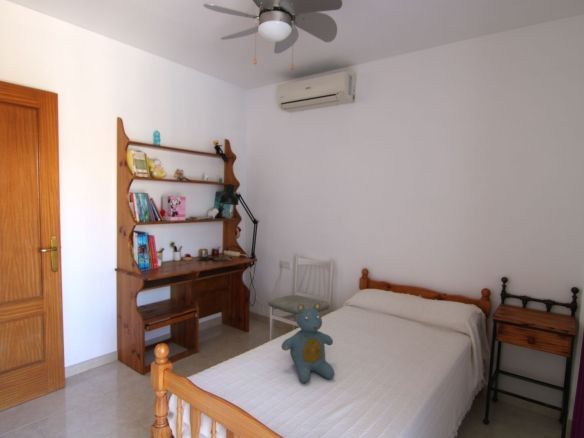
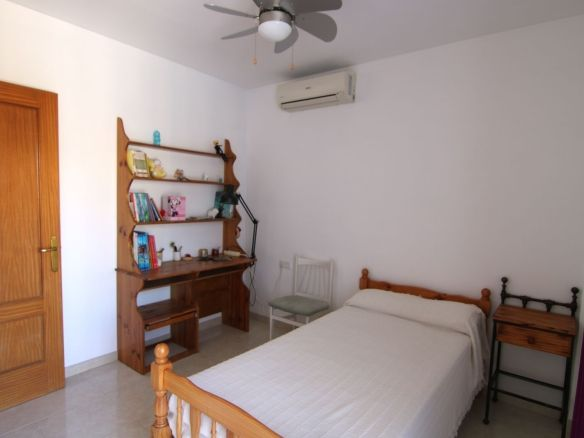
- teddy bear [280,301,336,384]
